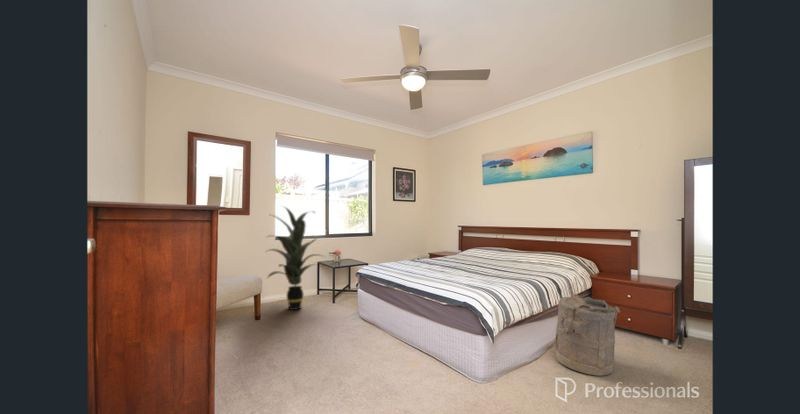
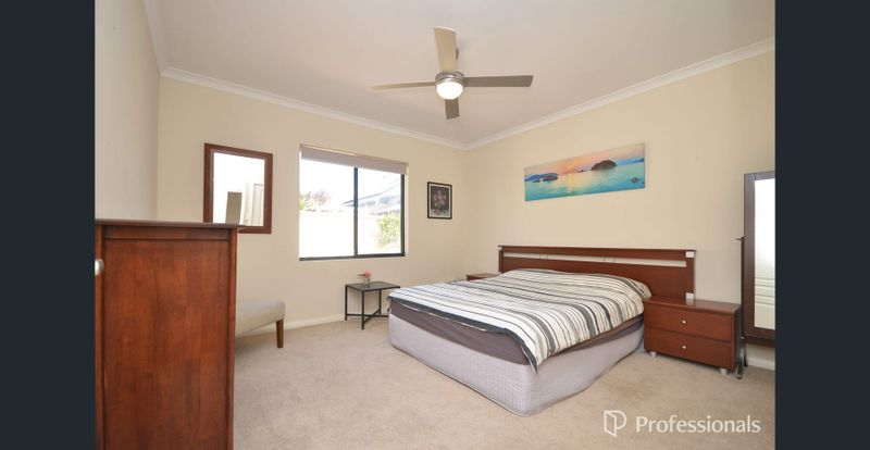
- indoor plant [266,205,326,311]
- laundry hamper [554,293,621,377]
